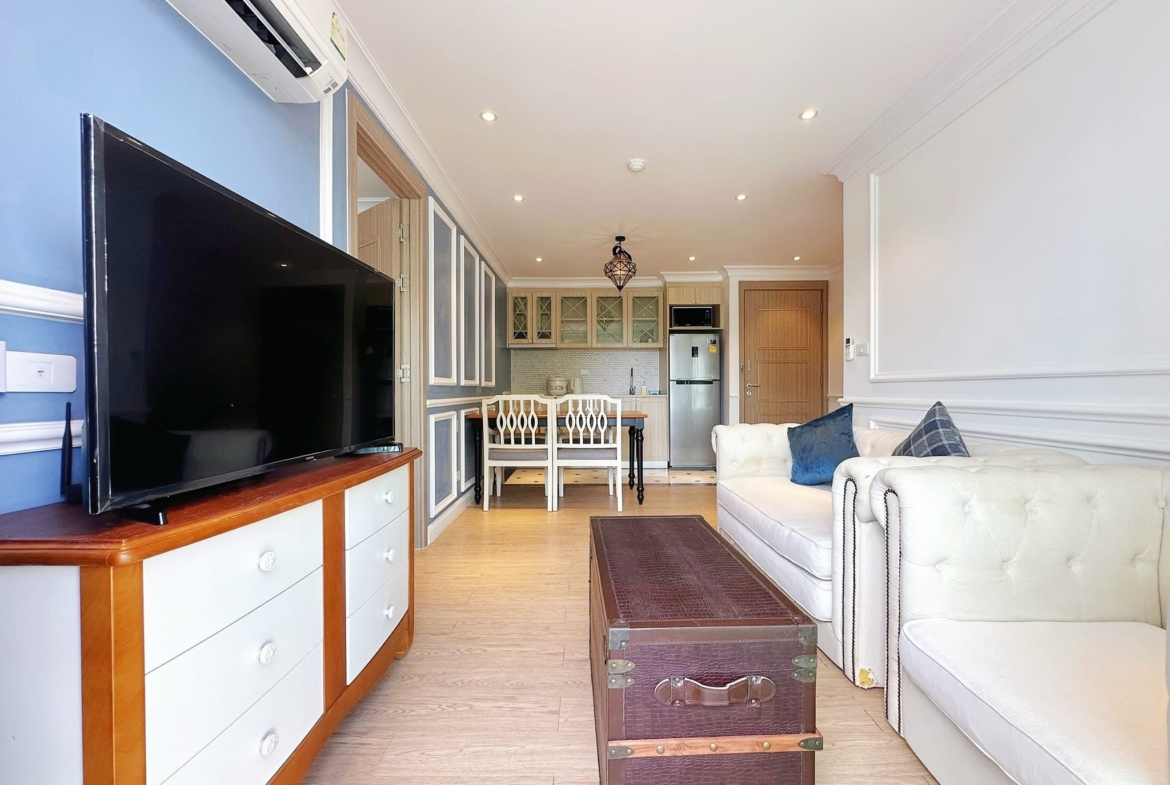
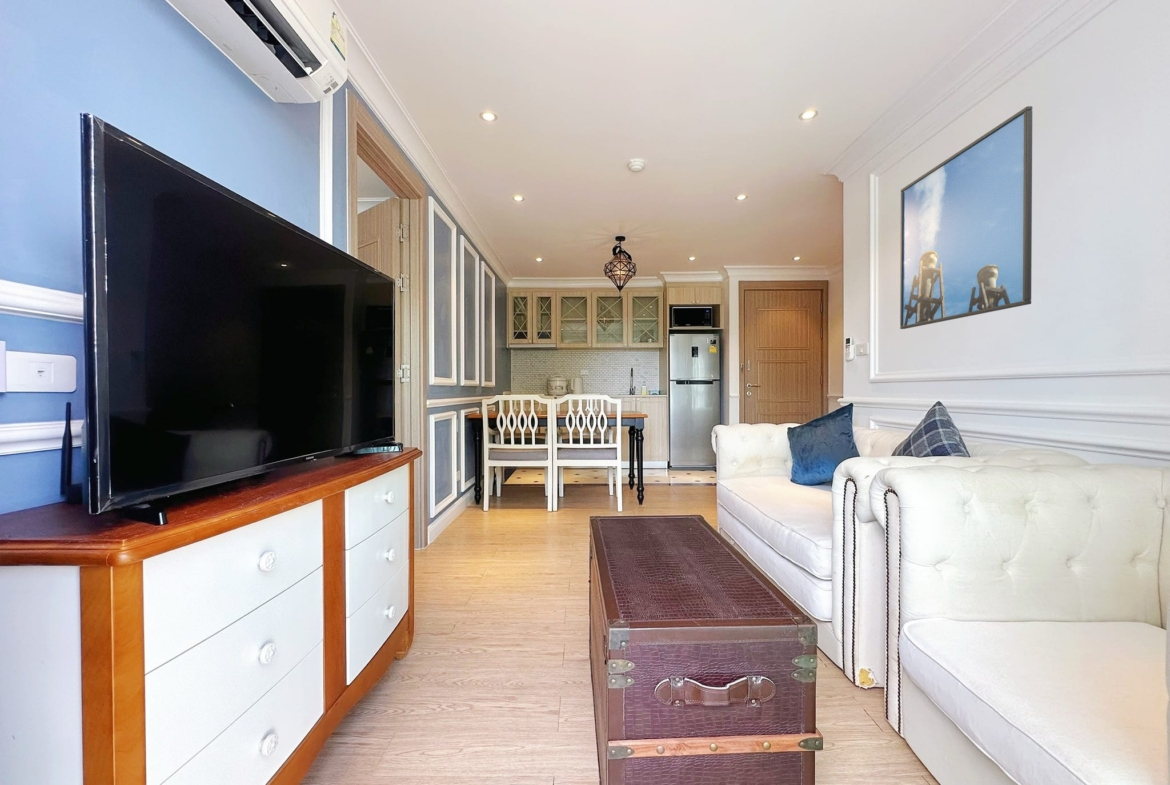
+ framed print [899,105,1033,330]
